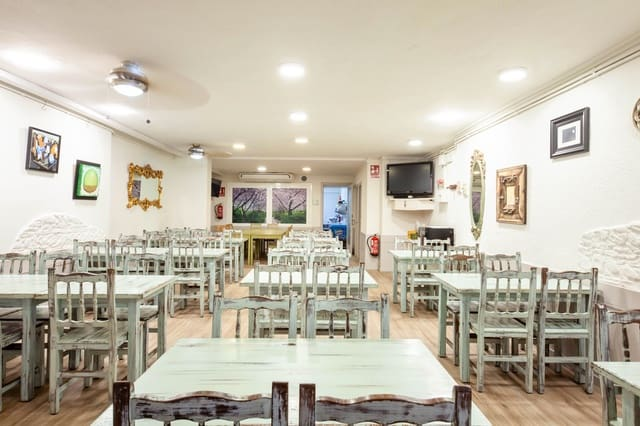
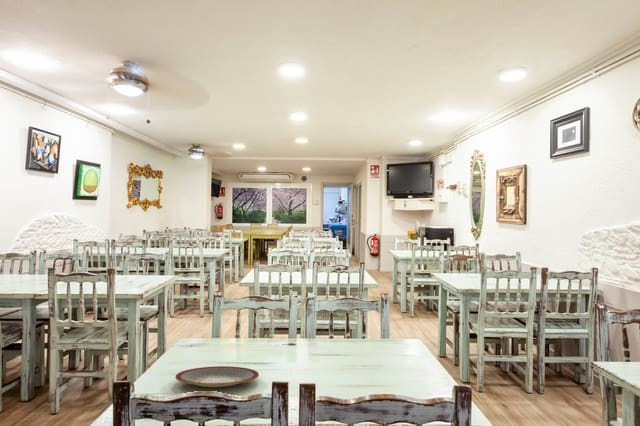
+ plate [175,365,260,388]
